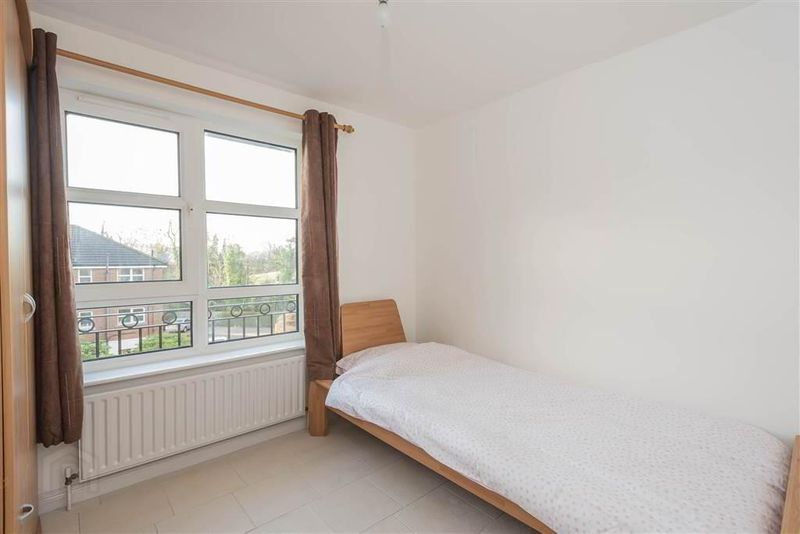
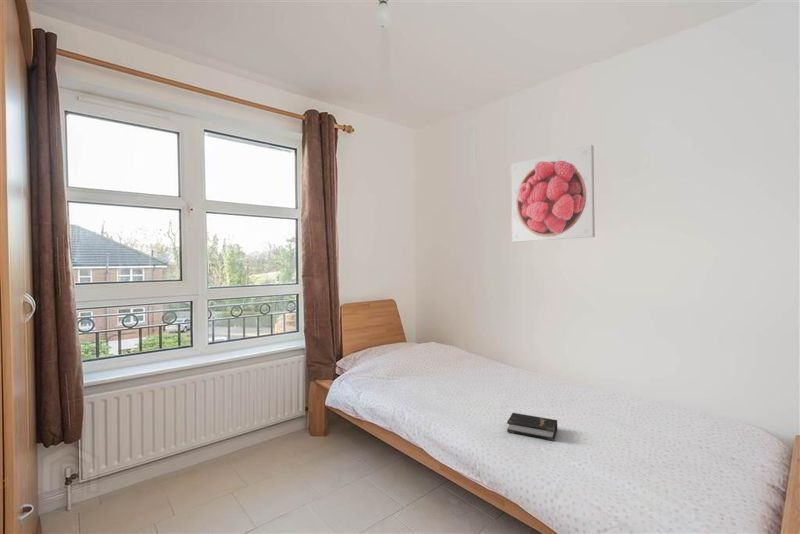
+ hardback book [506,412,558,442]
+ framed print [510,144,596,243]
